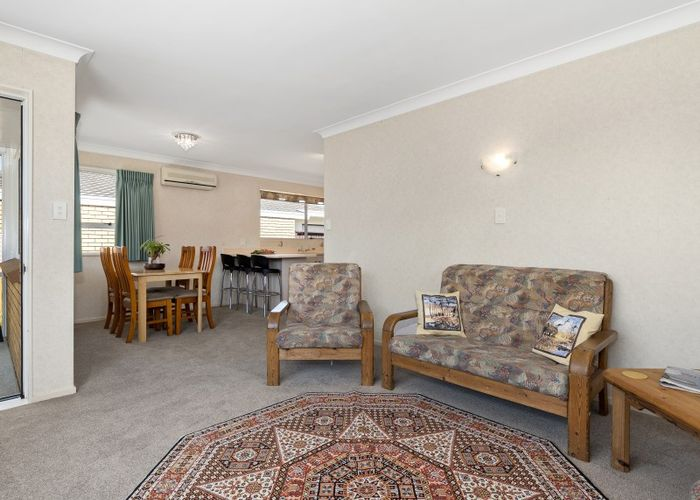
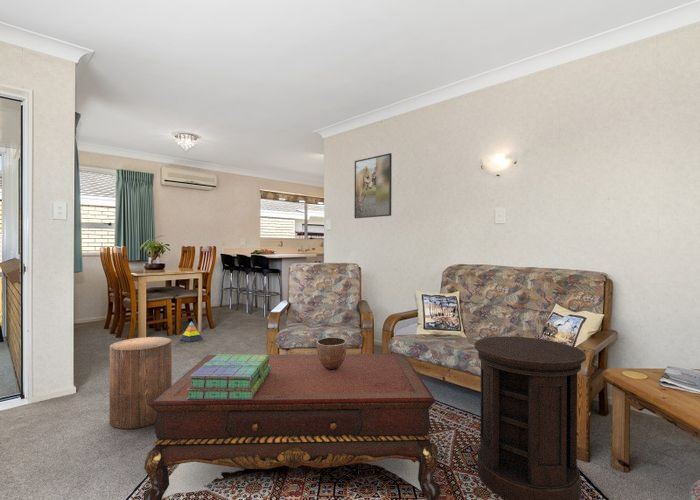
+ decorative bowl [316,336,348,370]
+ stacking toy [179,320,204,343]
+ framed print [353,152,393,219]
+ stool [109,336,173,430]
+ coffee table [142,353,442,500]
+ side table [473,335,587,500]
+ stack of books [186,353,271,400]
